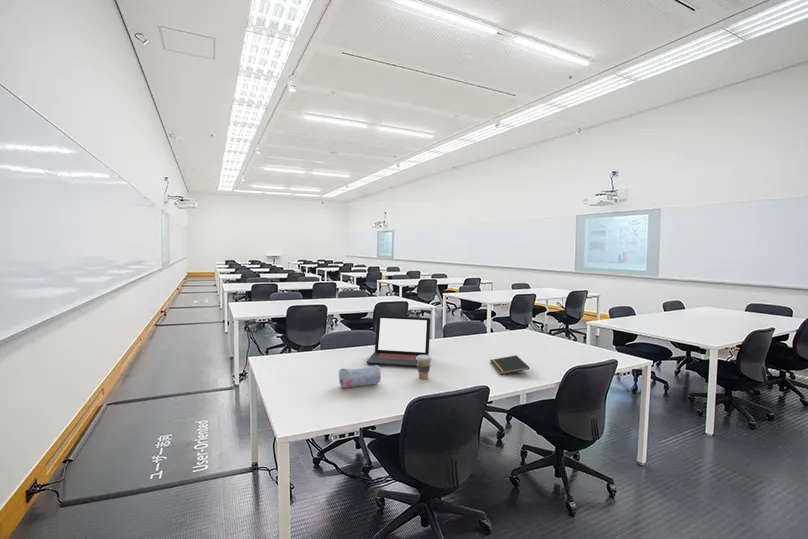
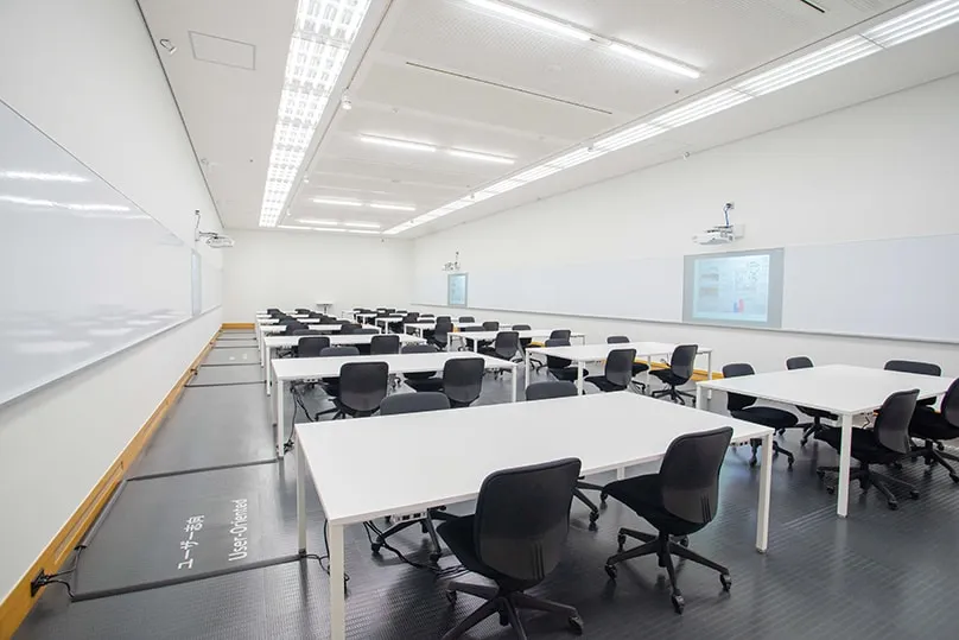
- notepad [489,354,530,375]
- coffee cup [416,355,433,380]
- laptop [366,315,431,368]
- pencil case [338,364,382,389]
